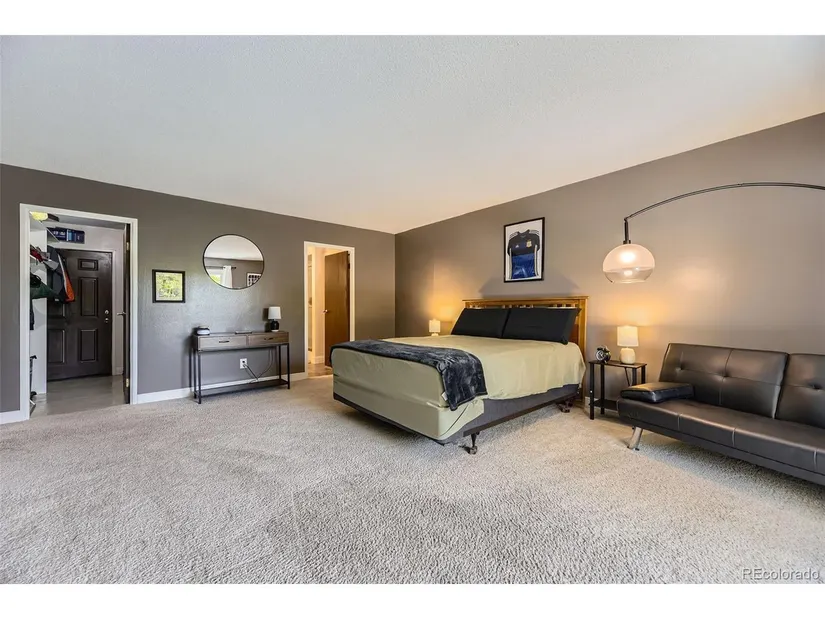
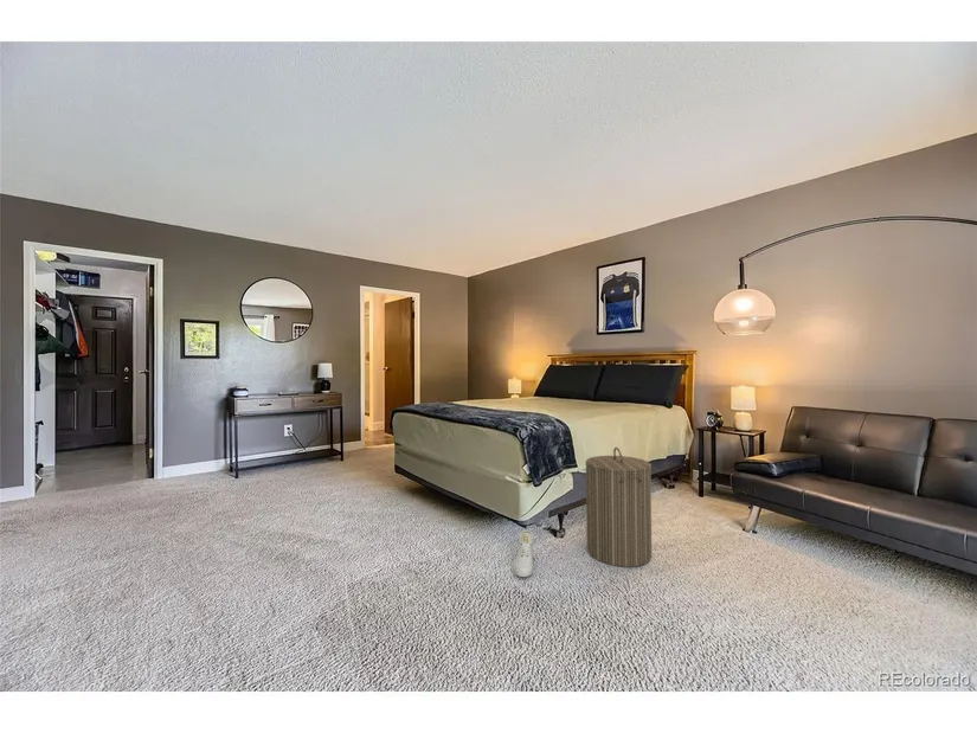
+ sneaker [513,529,535,578]
+ laundry hamper [584,446,653,568]
